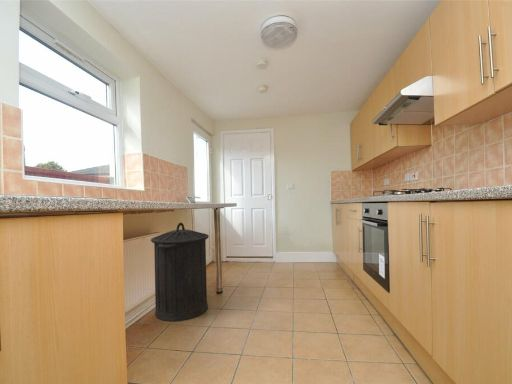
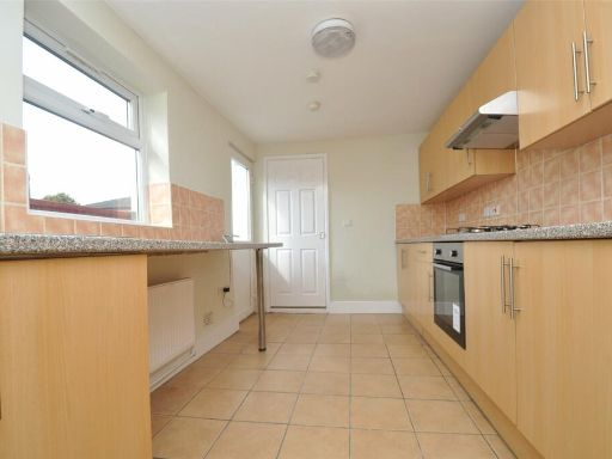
- trash can [150,221,210,322]
